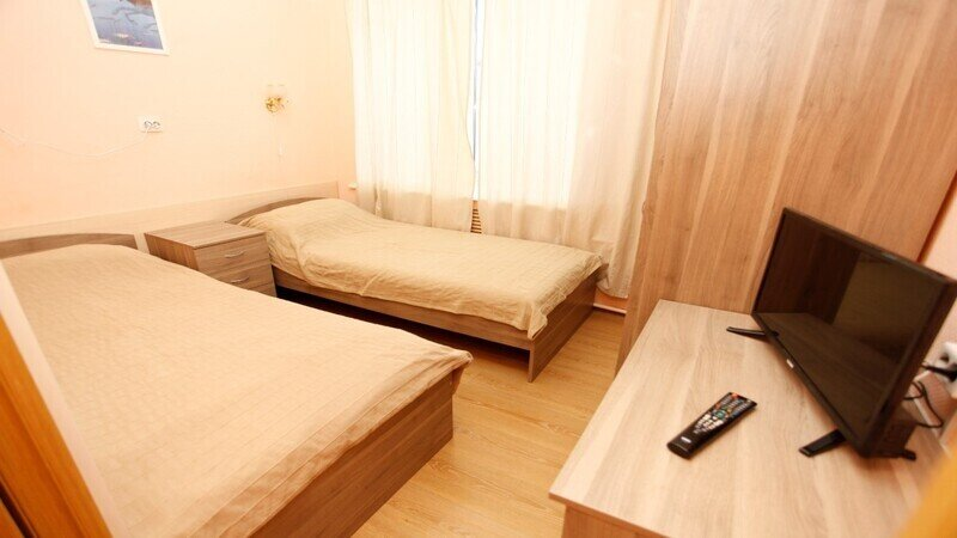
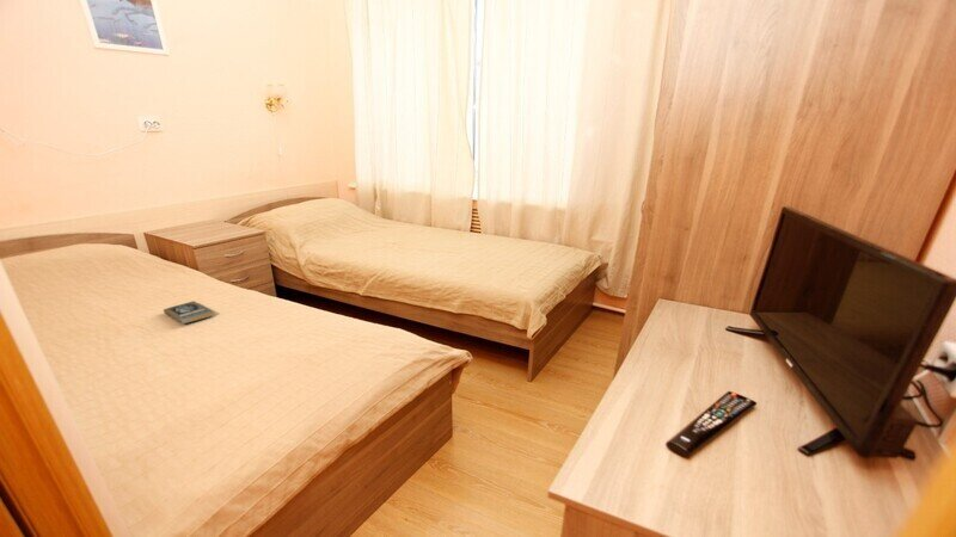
+ book [163,300,216,325]
